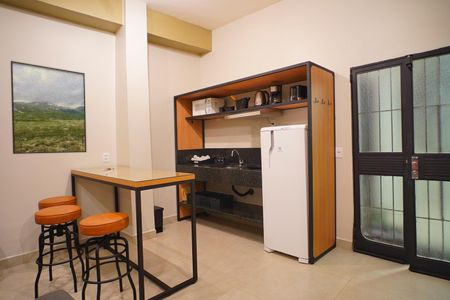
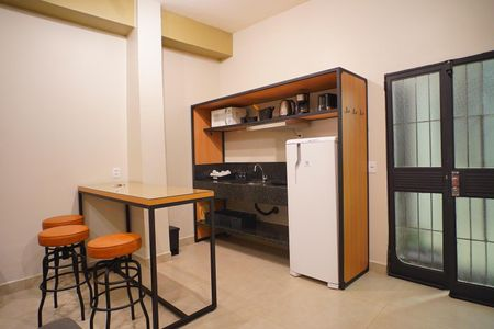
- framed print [10,60,87,155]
